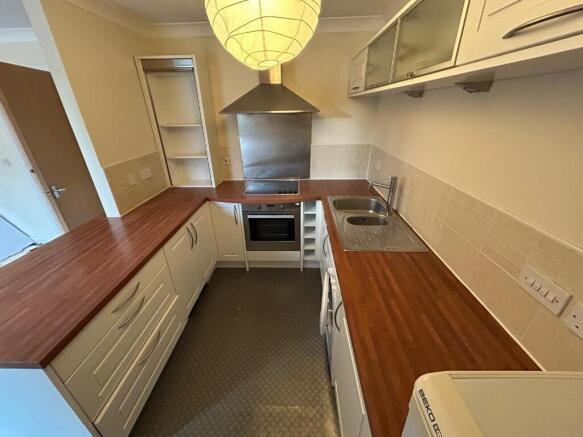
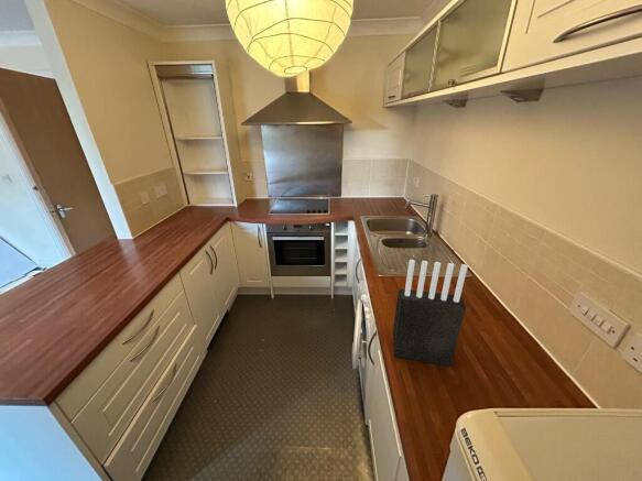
+ knife block [392,259,469,368]
